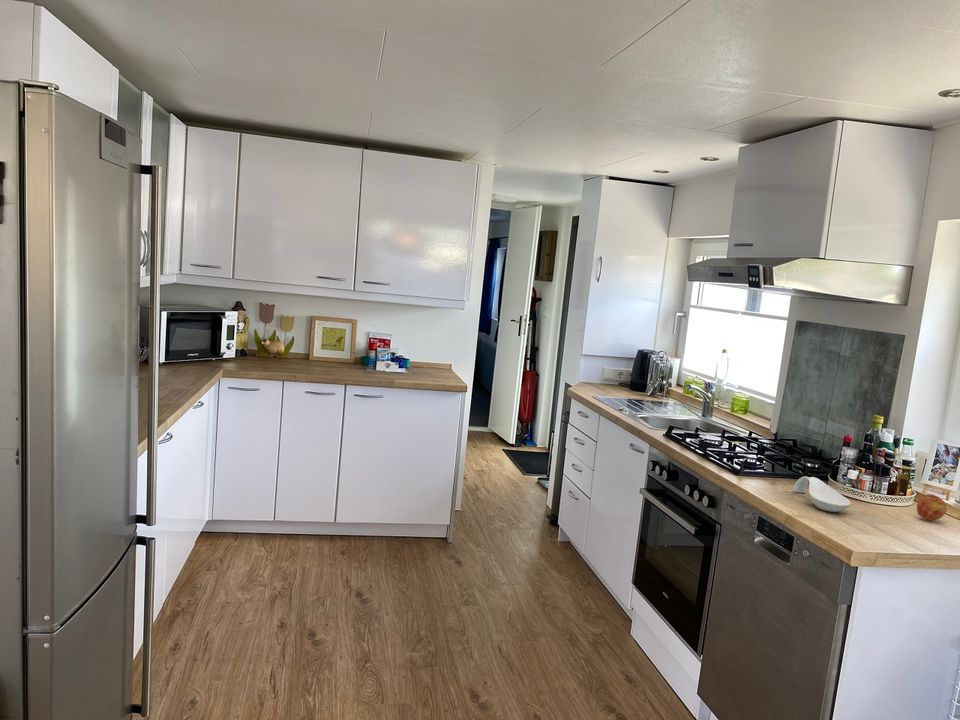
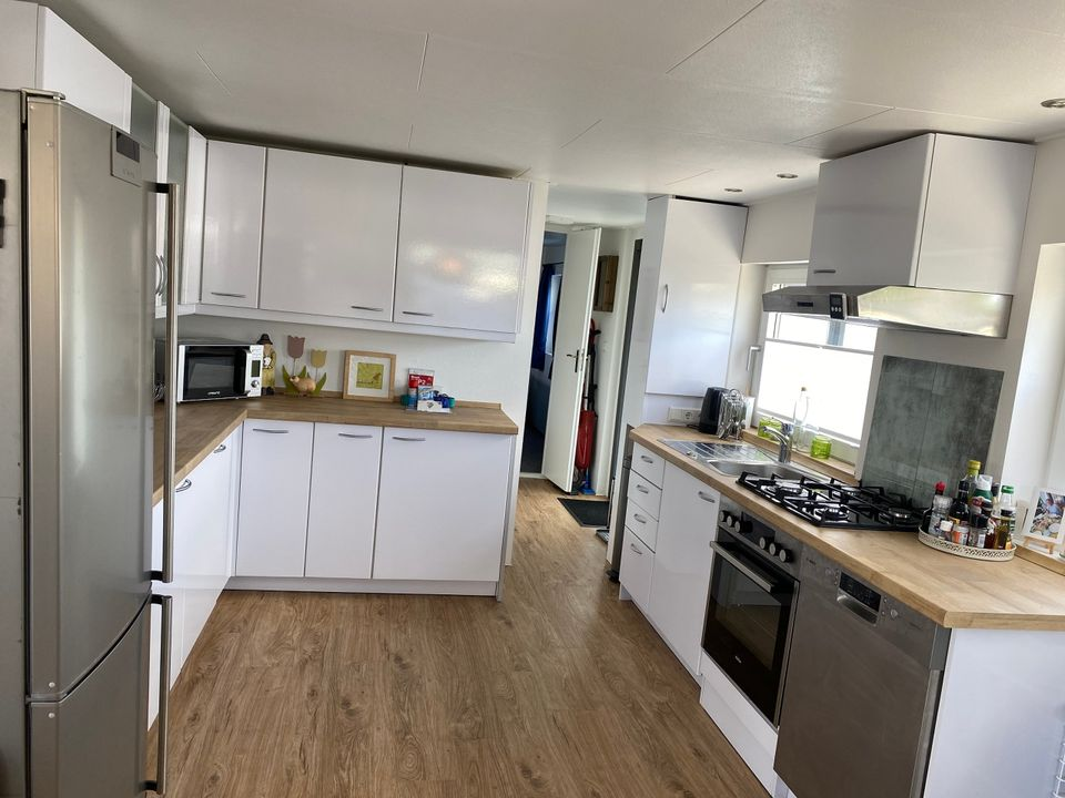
- apple [916,493,947,522]
- spoon rest [792,475,852,513]
